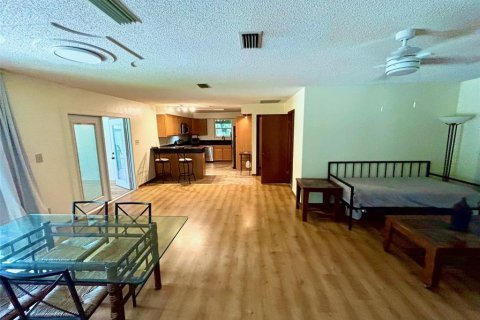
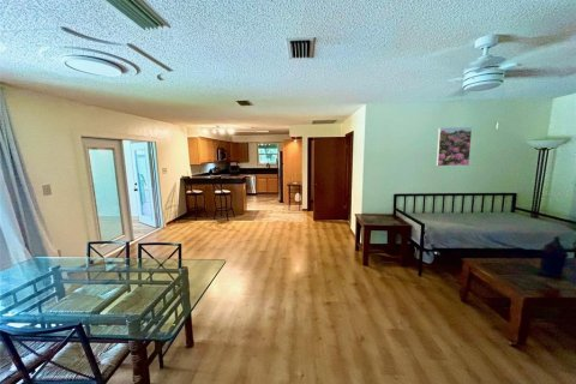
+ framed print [436,126,473,167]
